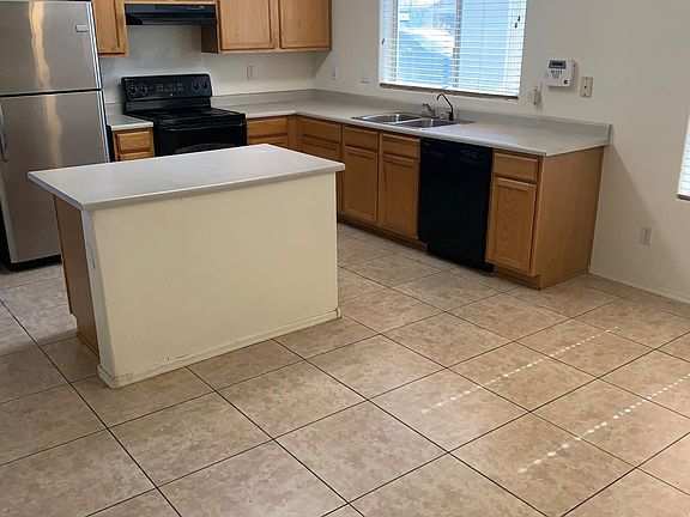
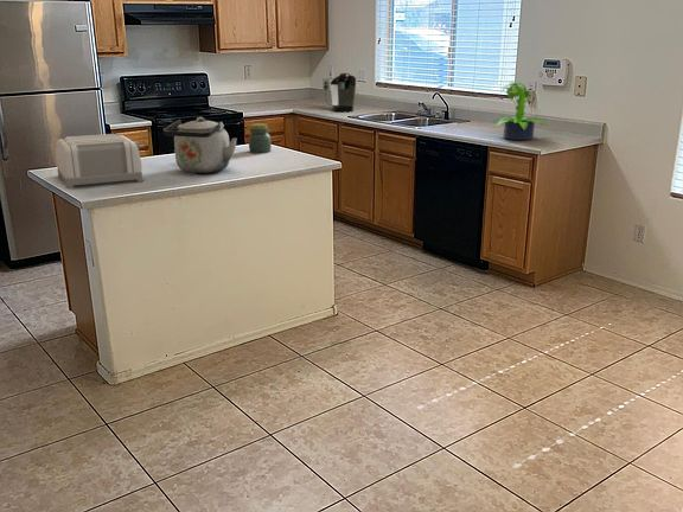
+ jar [248,122,273,154]
+ coffee maker [321,72,357,113]
+ toaster [55,133,145,190]
+ potted plant [492,81,548,141]
+ kettle [162,116,238,174]
